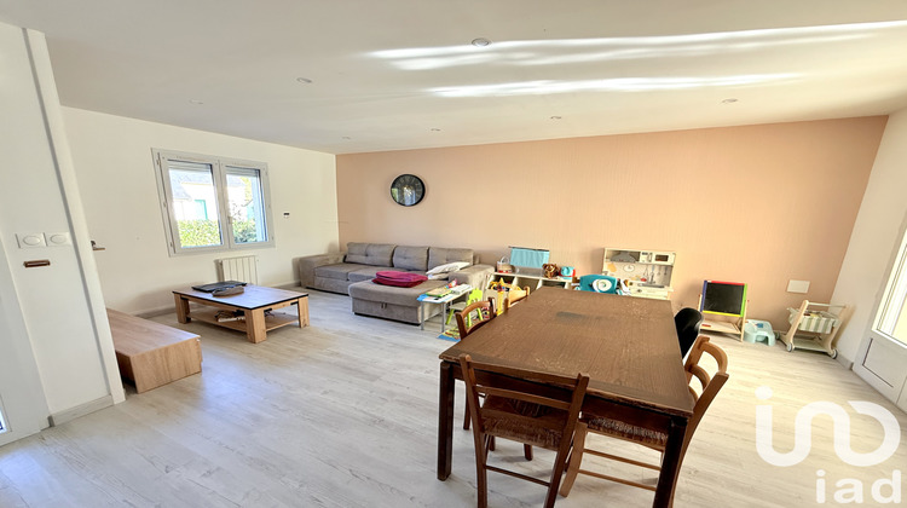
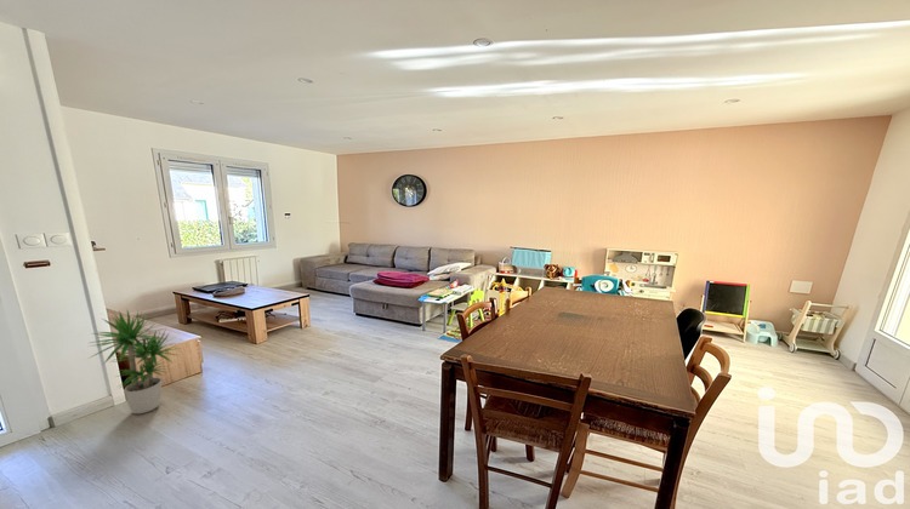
+ potted plant [87,308,186,414]
